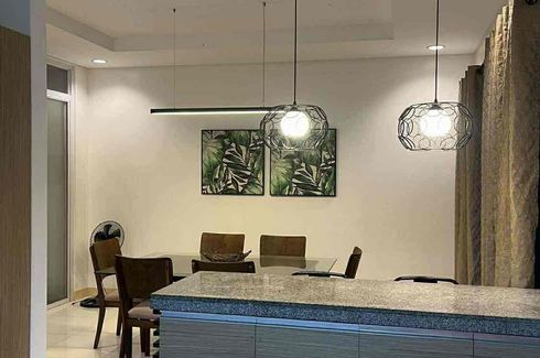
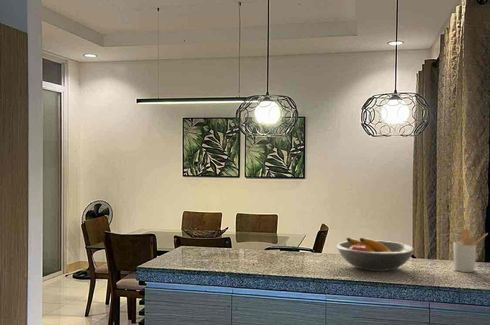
+ fruit bowl [335,237,415,272]
+ utensil holder [452,228,489,273]
